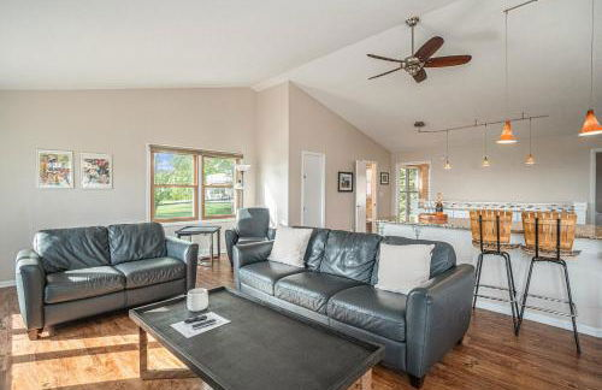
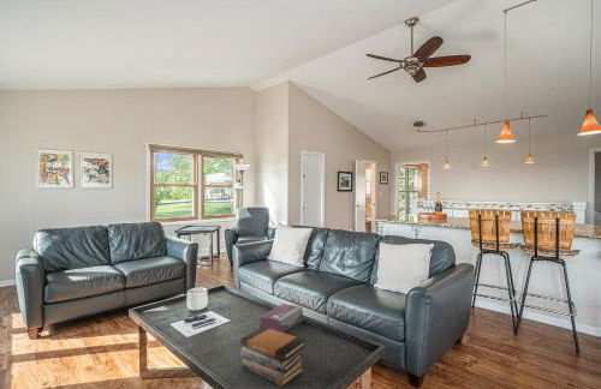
+ tissue box [258,303,304,334]
+ book stack [239,327,307,388]
